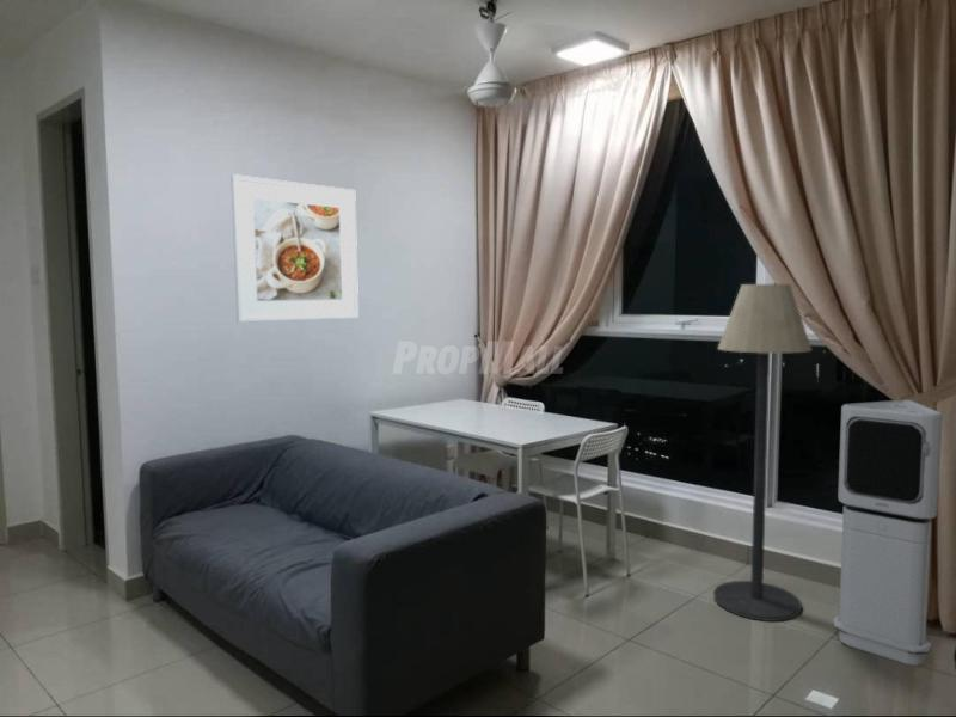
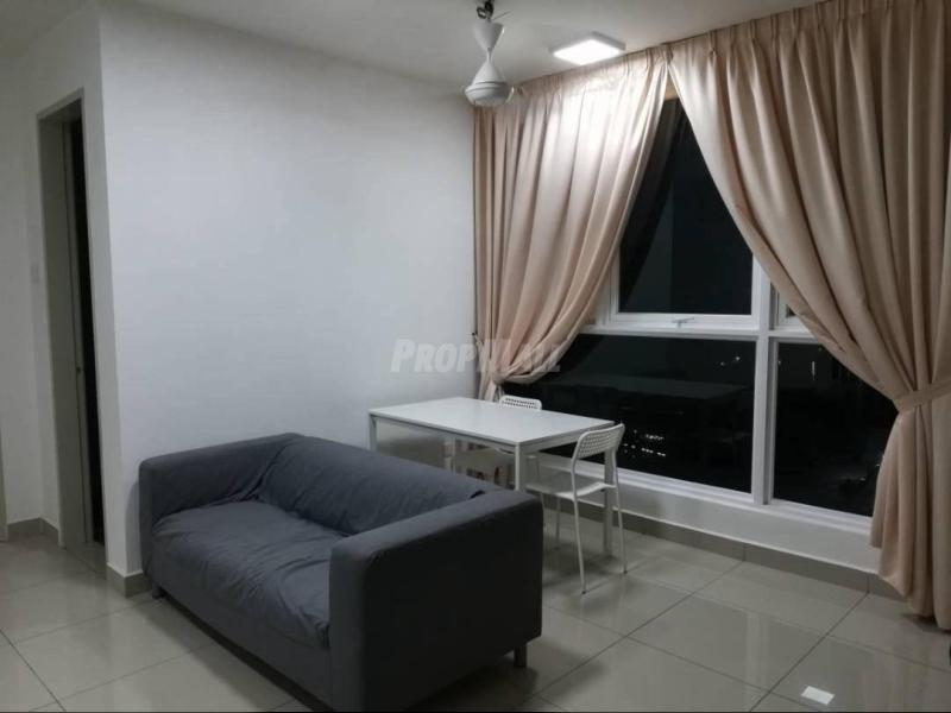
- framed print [229,173,360,324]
- air purifier [832,399,944,667]
- floor lamp [712,283,813,623]
